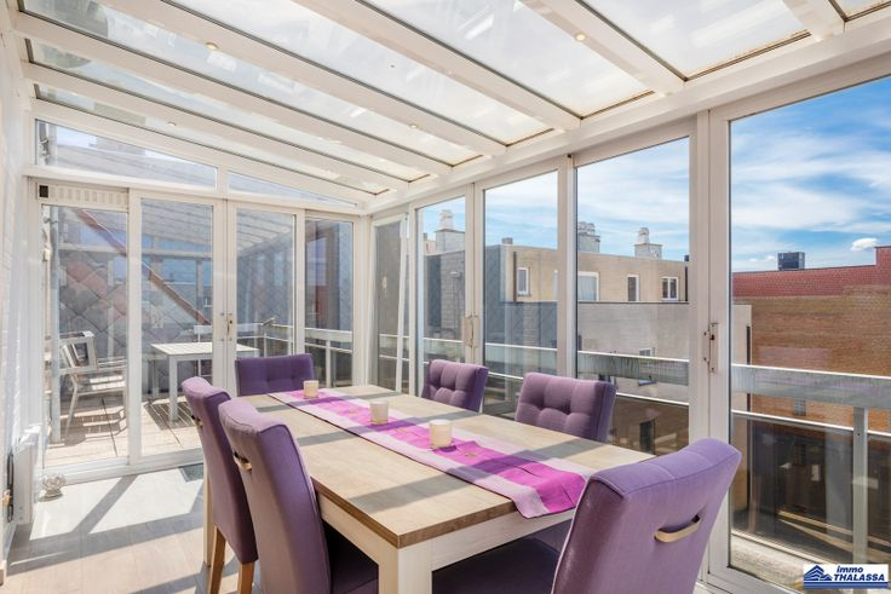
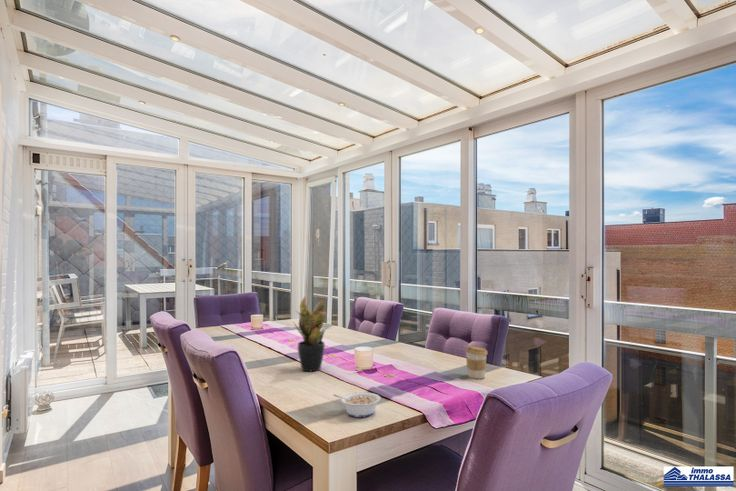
+ legume [332,391,382,418]
+ potted plant [292,295,331,373]
+ coffee cup [464,344,489,380]
